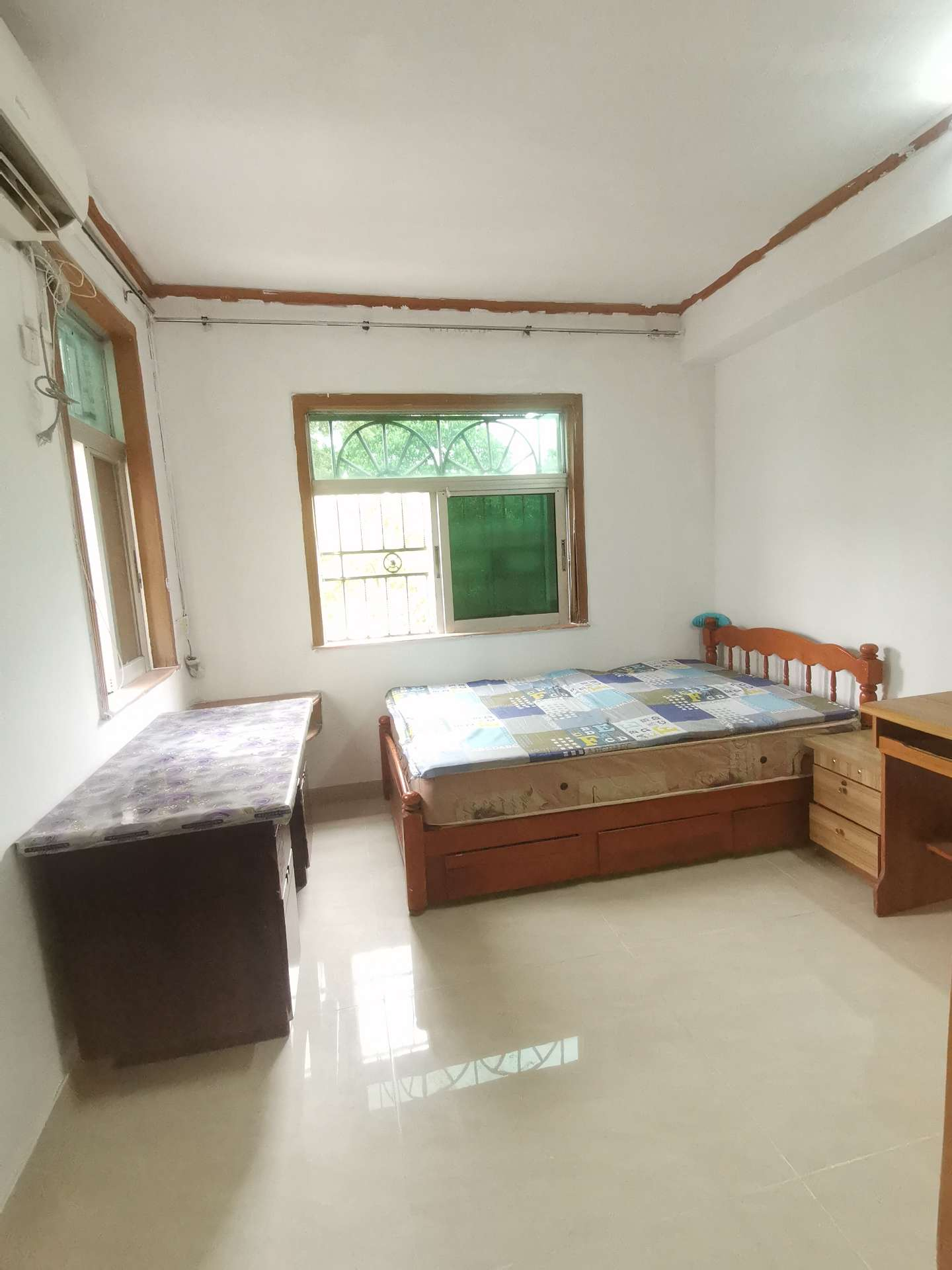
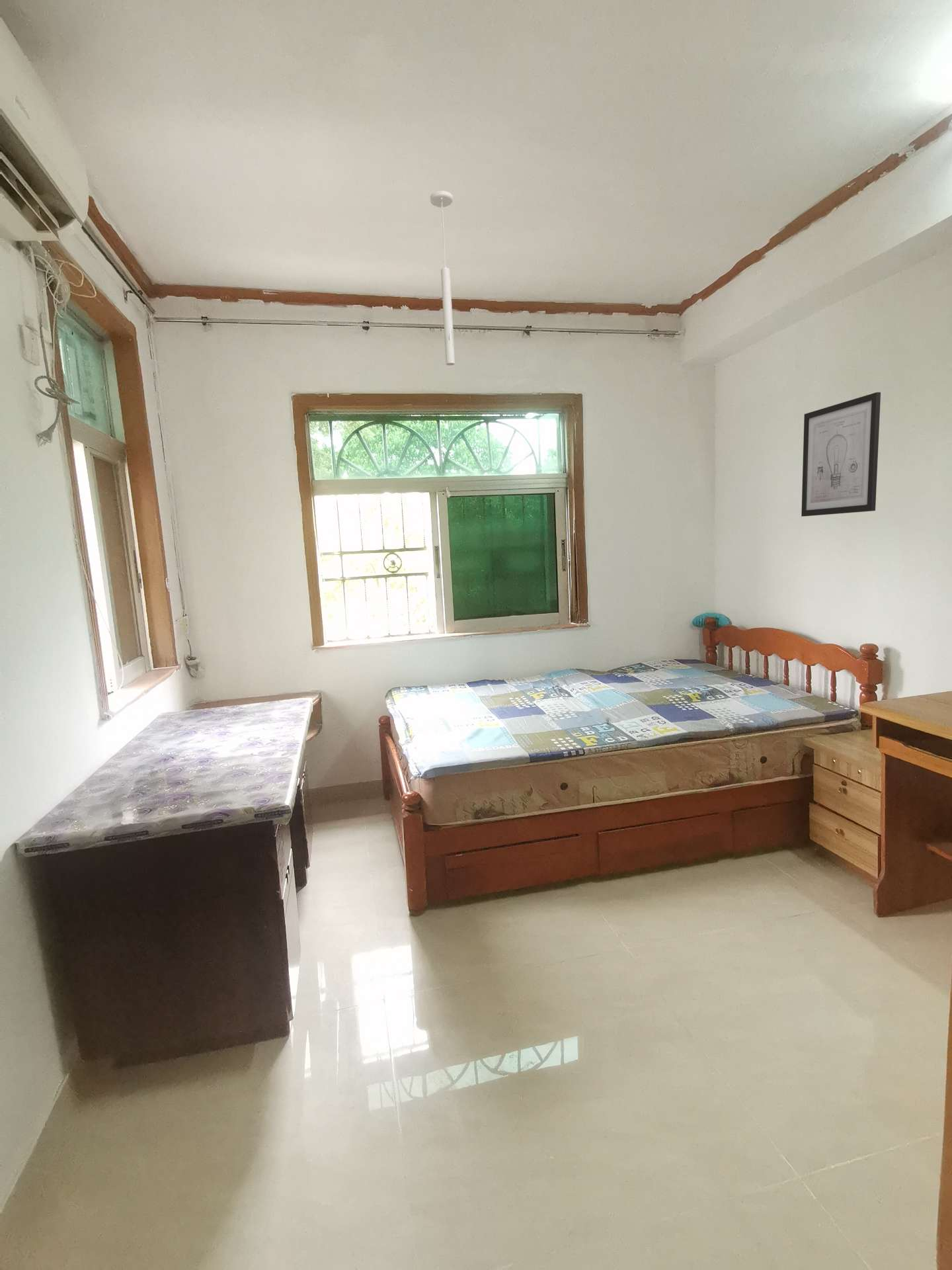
+ wall art [801,392,881,517]
+ ceiling light [430,191,456,366]
